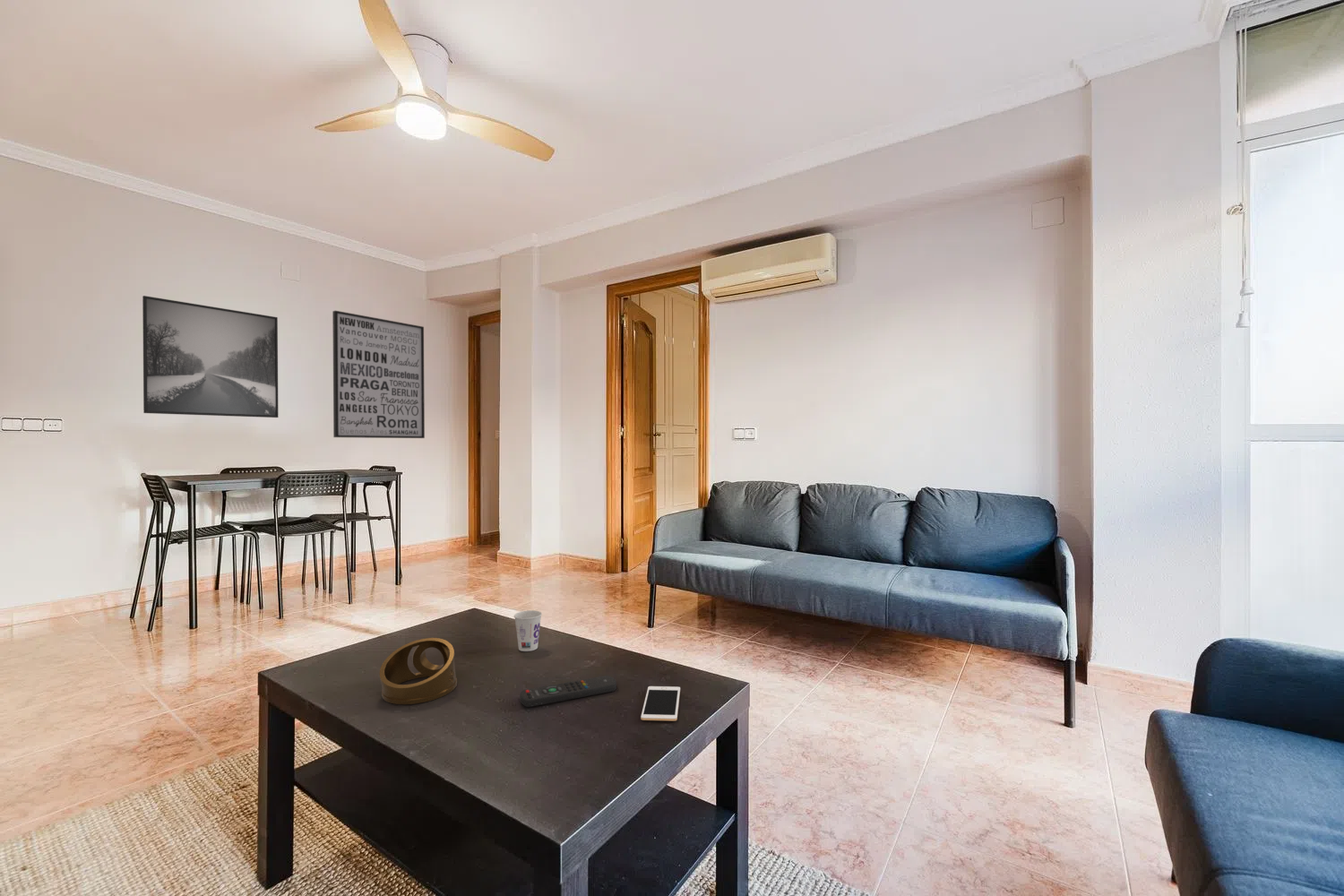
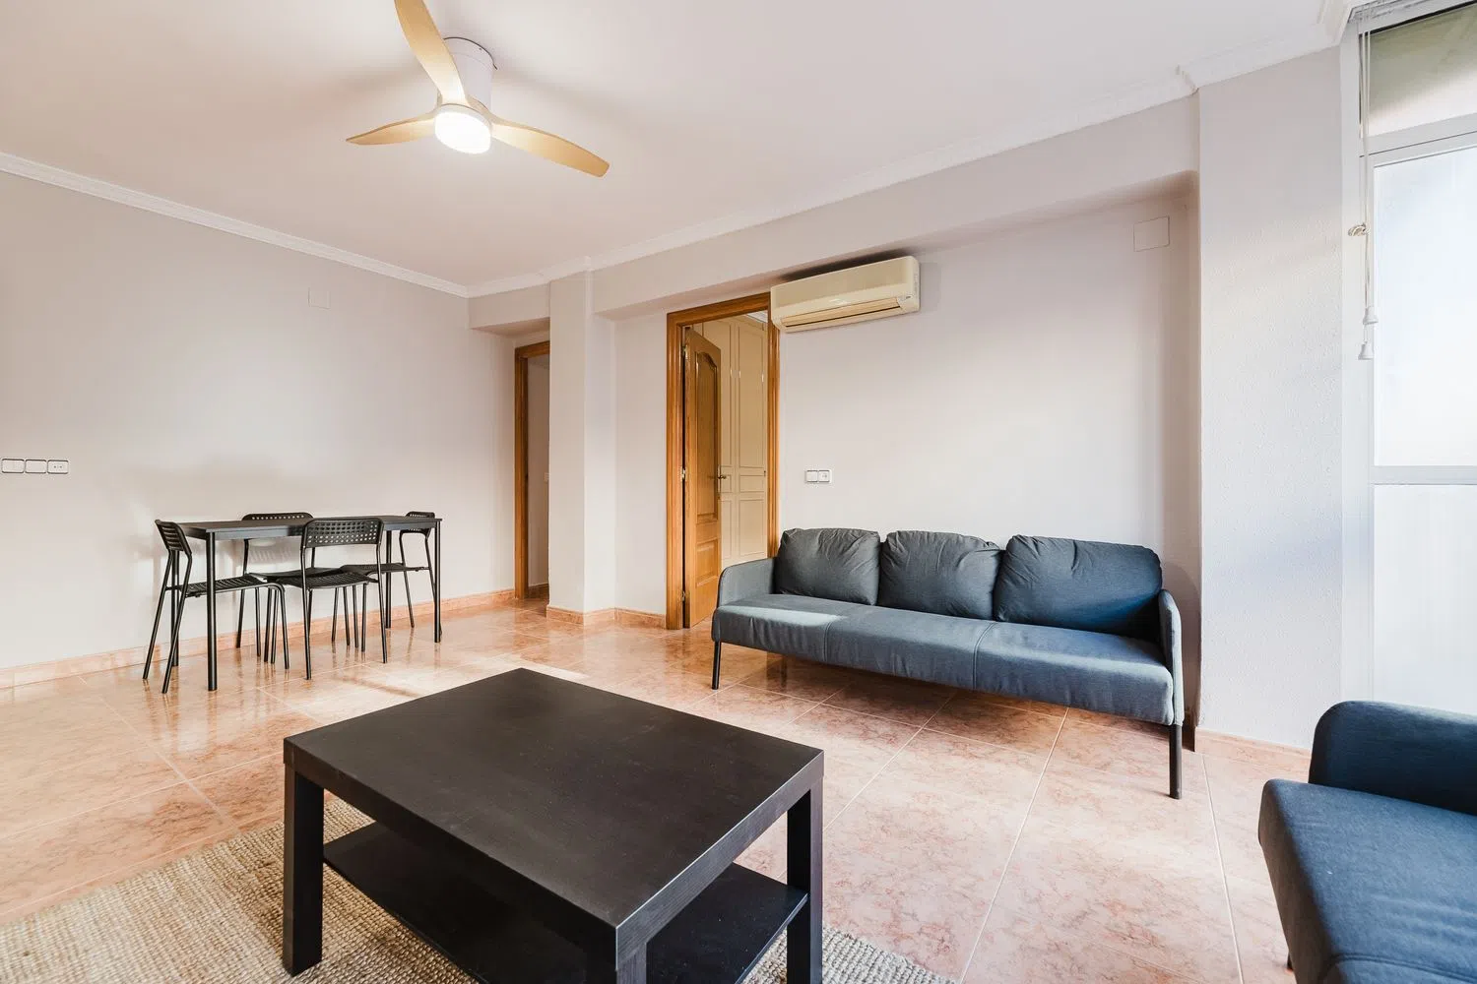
- cell phone [640,685,681,722]
- cup [513,609,543,652]
- remote control [519,675,617,708]
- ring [379,637,458,705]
- wall art [332,310,426,439]
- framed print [142,295,280,418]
